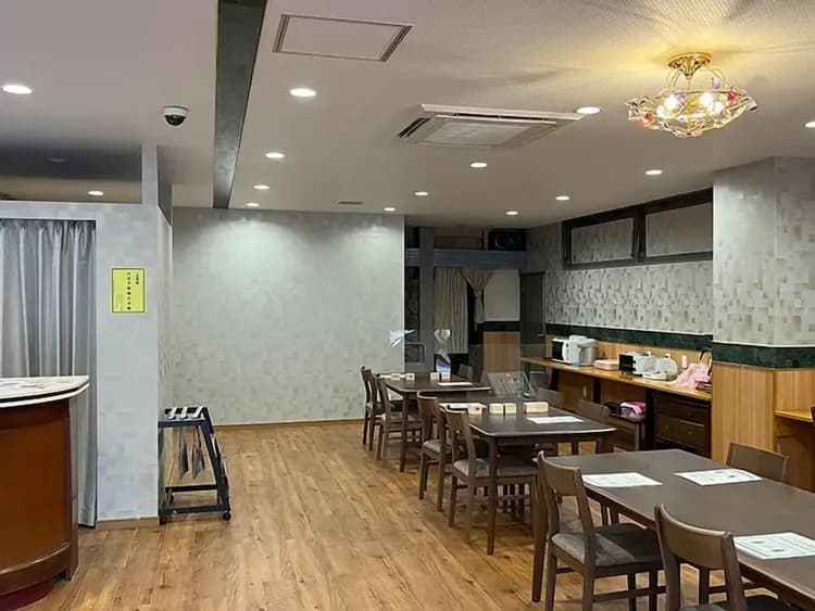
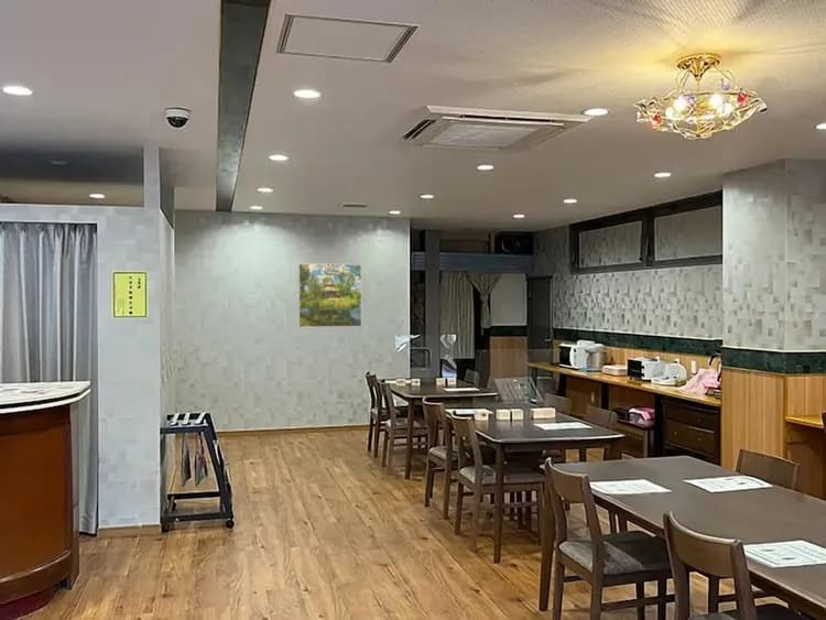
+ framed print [297,262,362,328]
